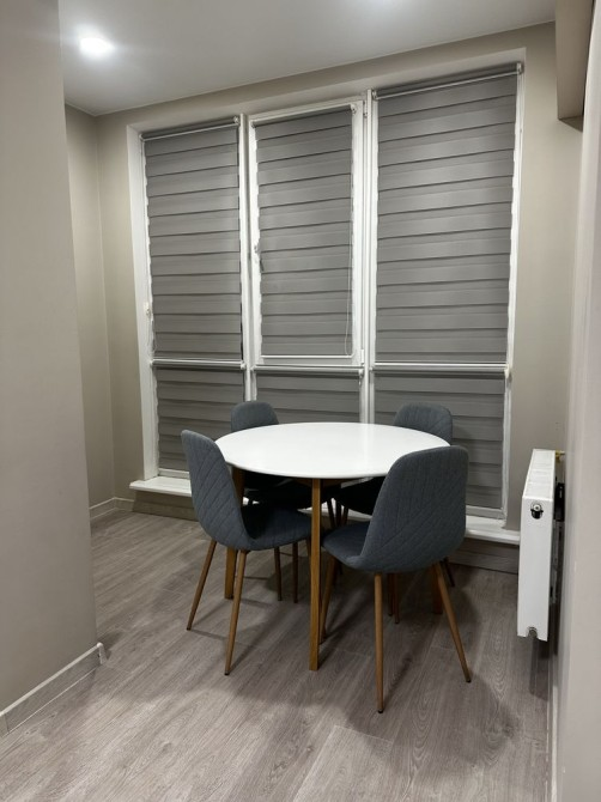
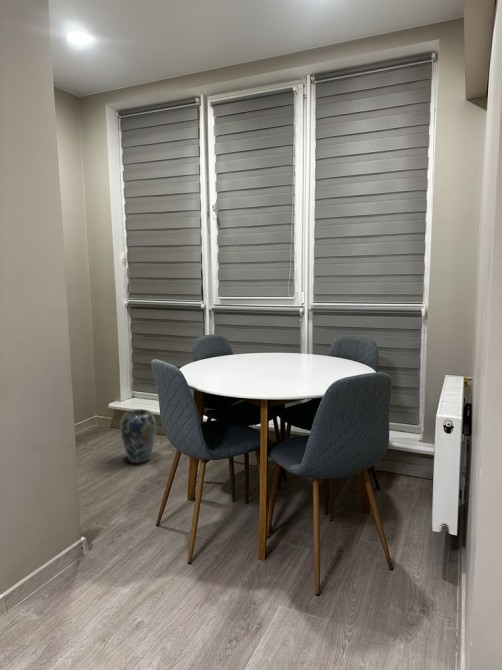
+ vase [119,408,157,464]
